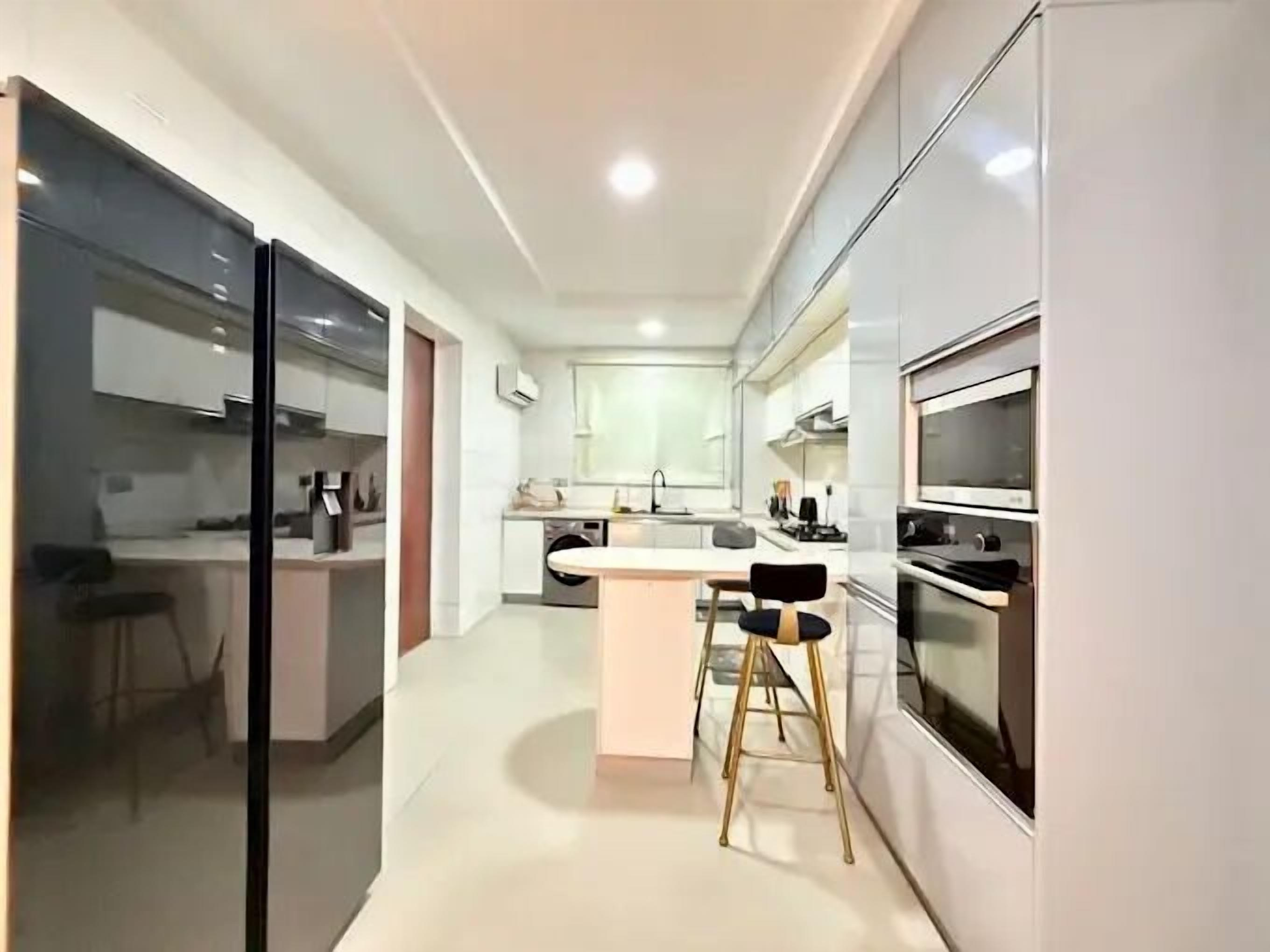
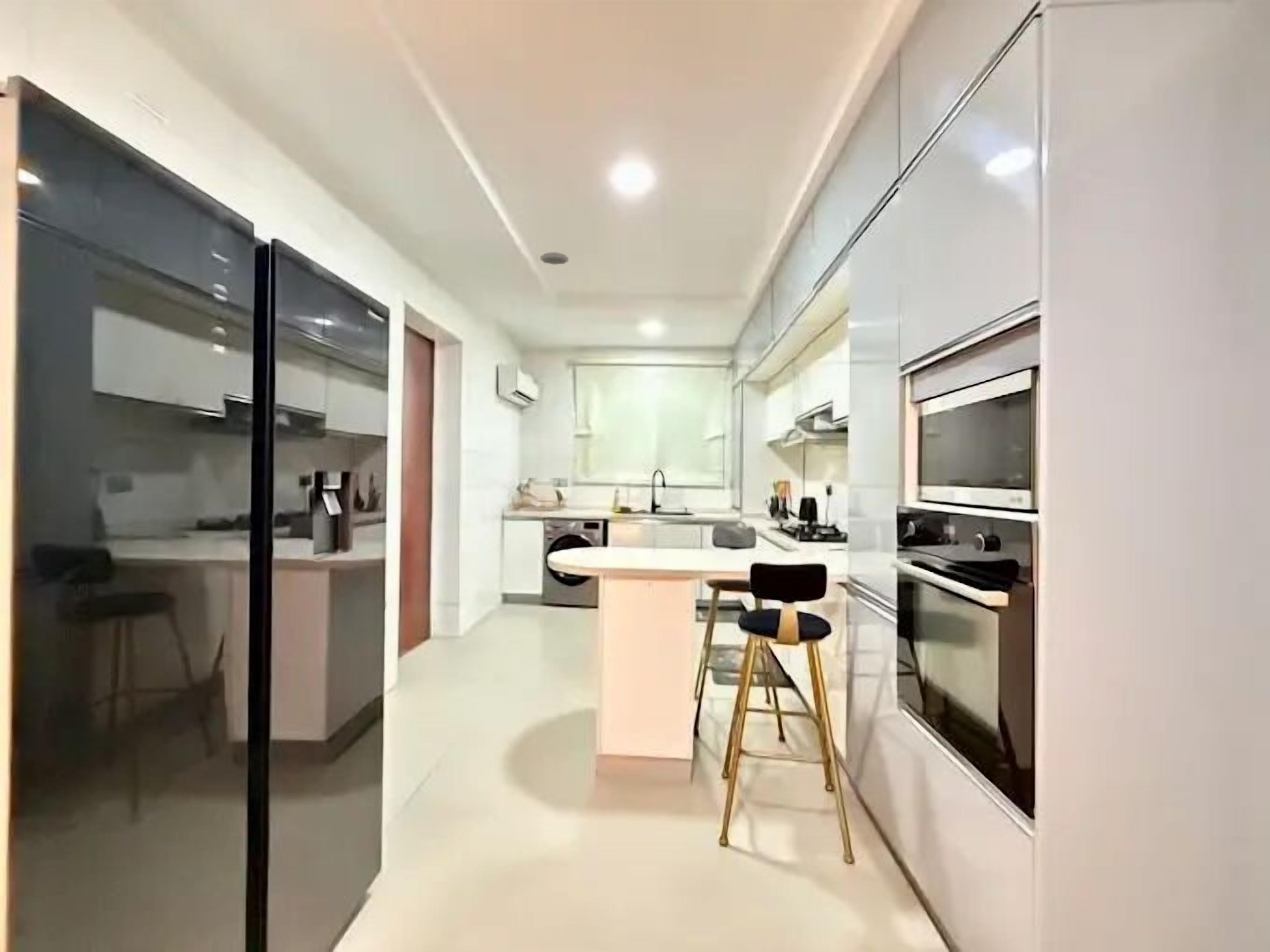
+ smoke detector [540,252,569,265]
